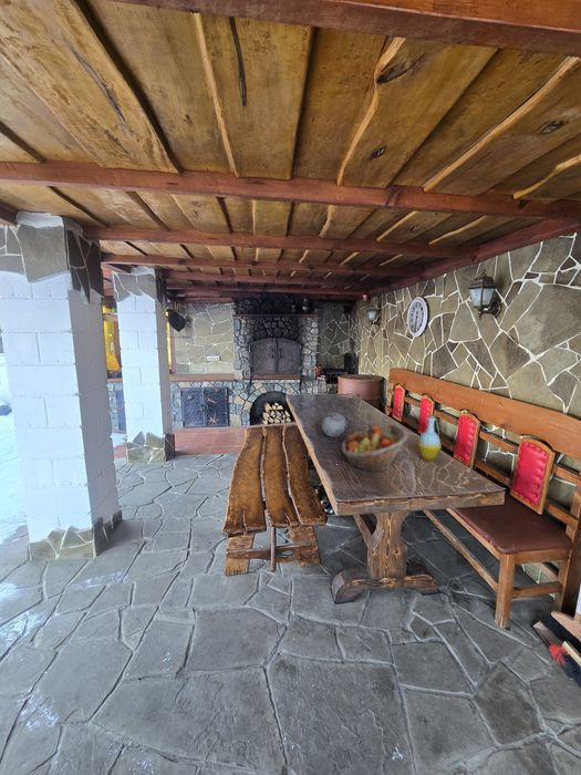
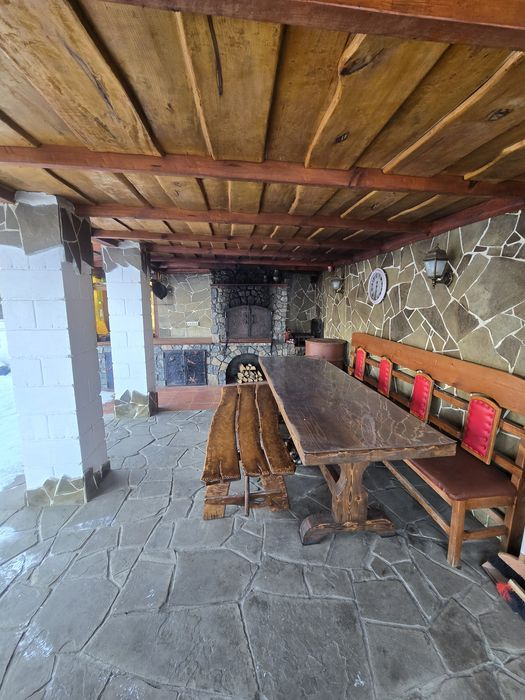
- fruit basket [341,424,409,473]
- decorative orb [321,411,347,438]
- bottle [416,413,443,463]
